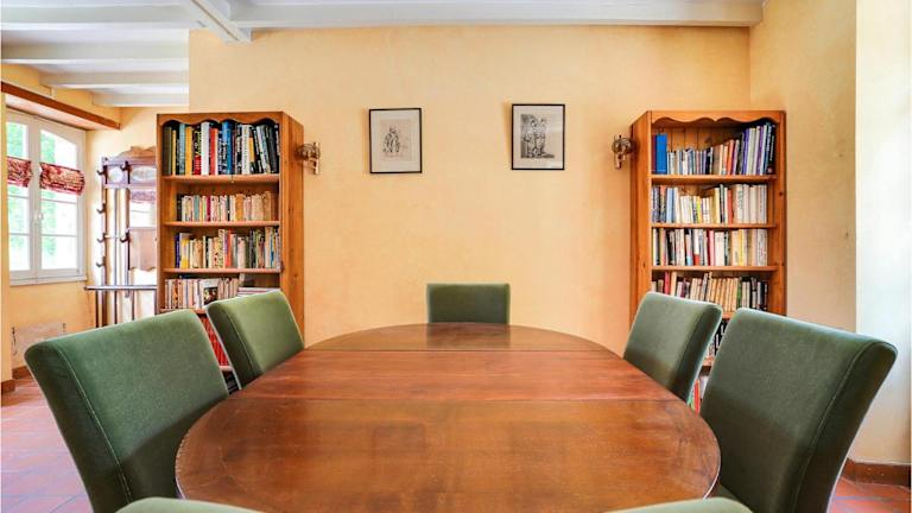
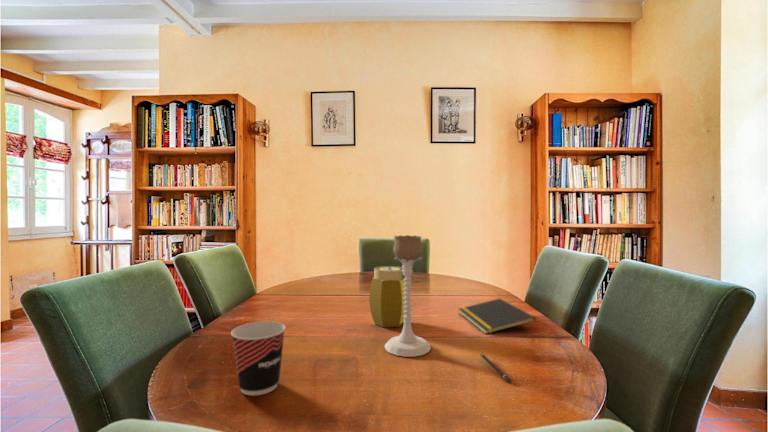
+ jar [368,265,405,328]
+ cup [230,320,287,397]
+ pen [479,353,512,384]
+ notepad [458,297,536,335]
+ candle holder [384,234,432,358]
